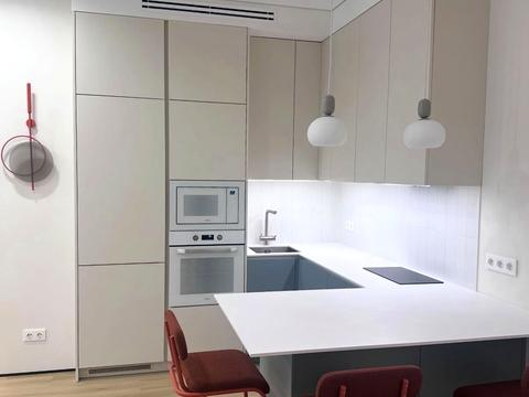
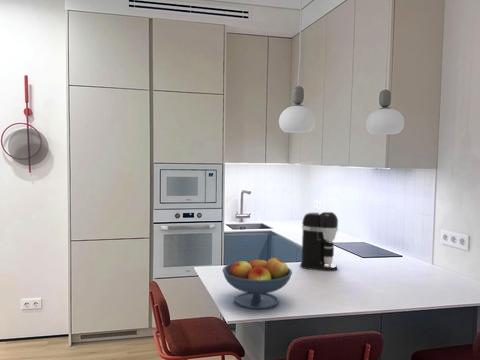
+ coffee maker [299,210,339,272]
+ fruit bowl [221,256,293,310]
